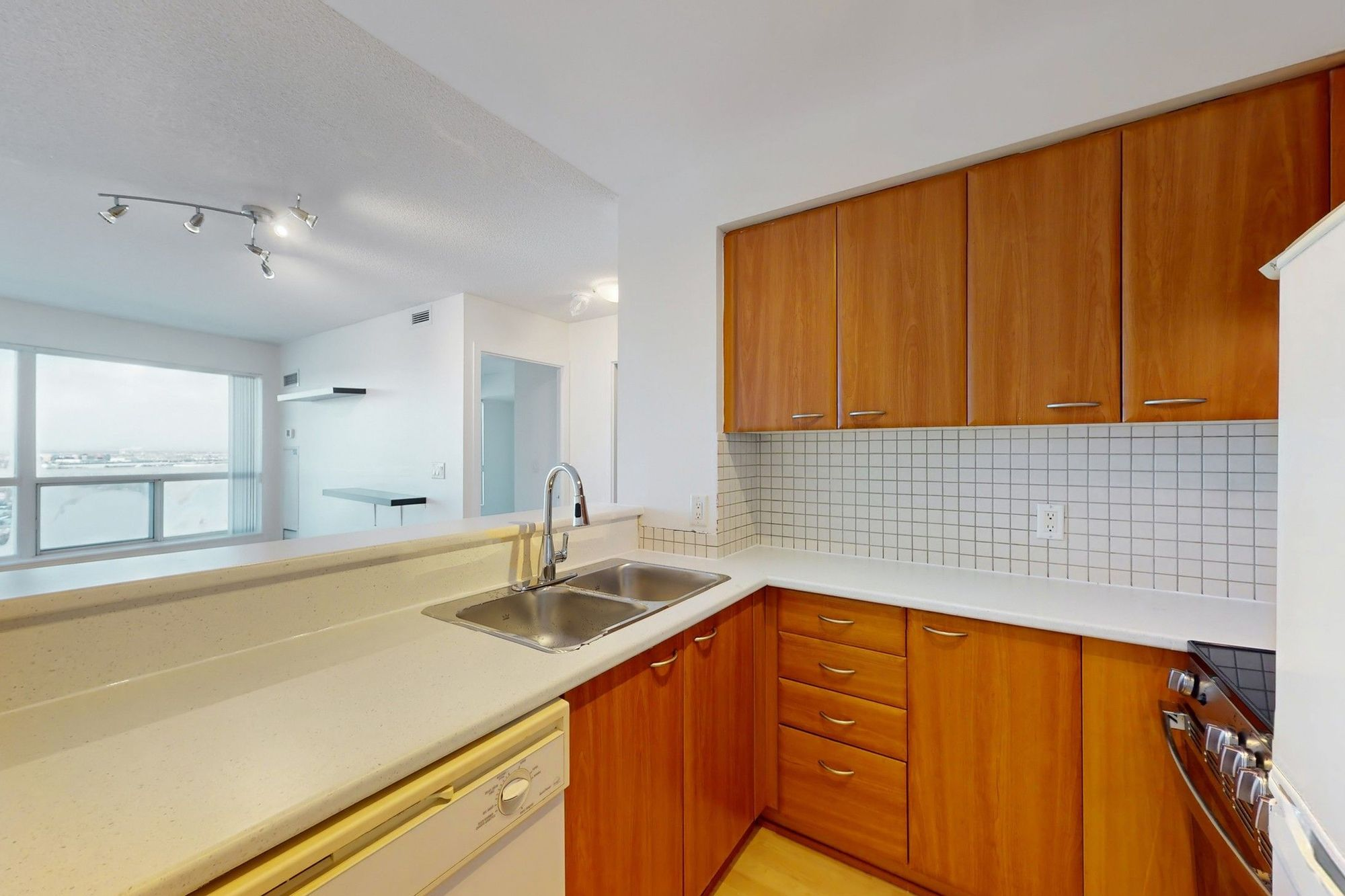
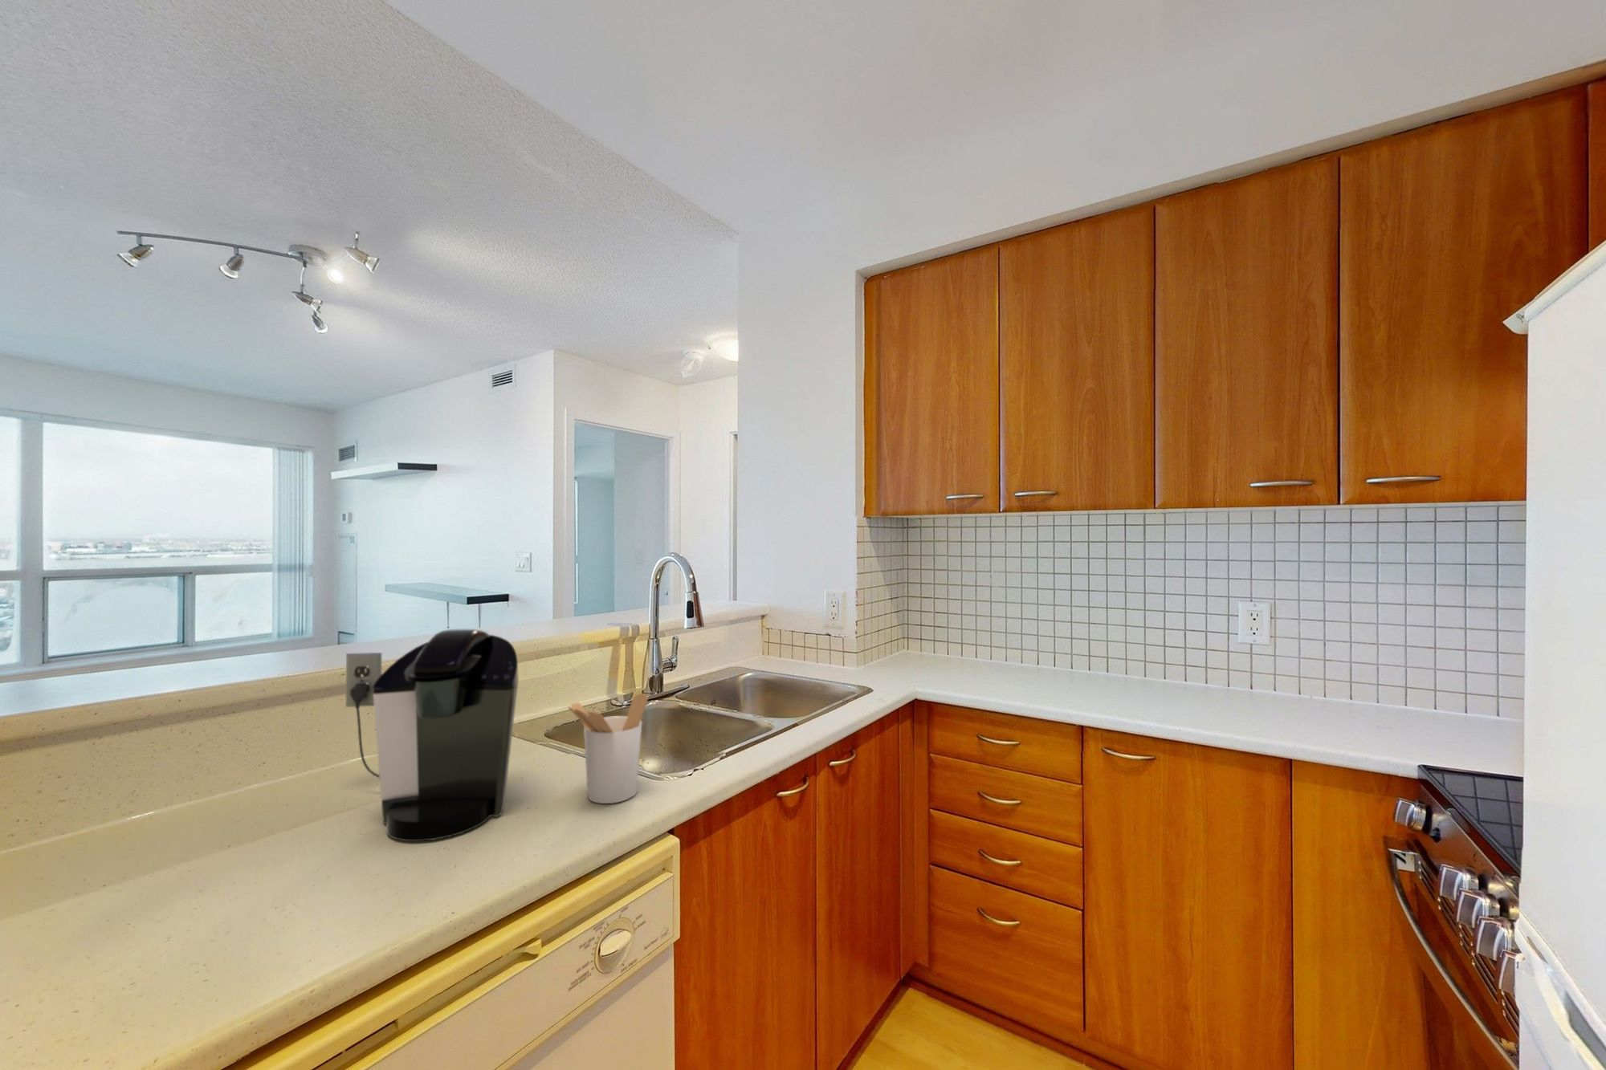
+ coffee maker [345,628,519,842]
+ utensil holder [567,693,648,805]
